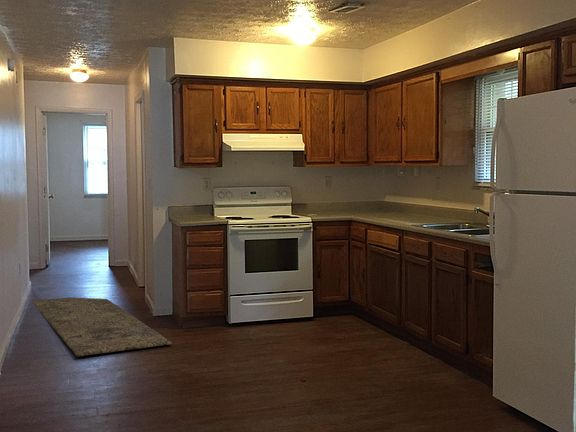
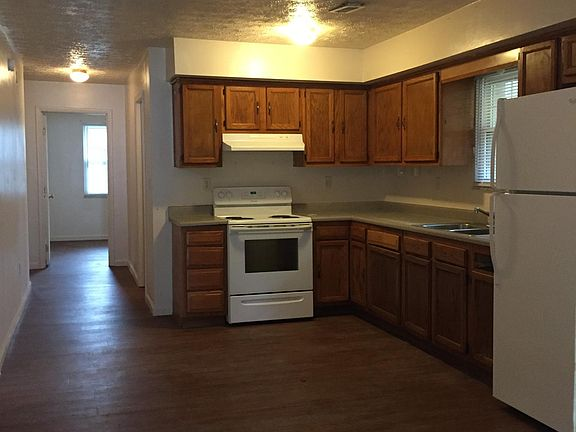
- rug [31,296,173,358]
